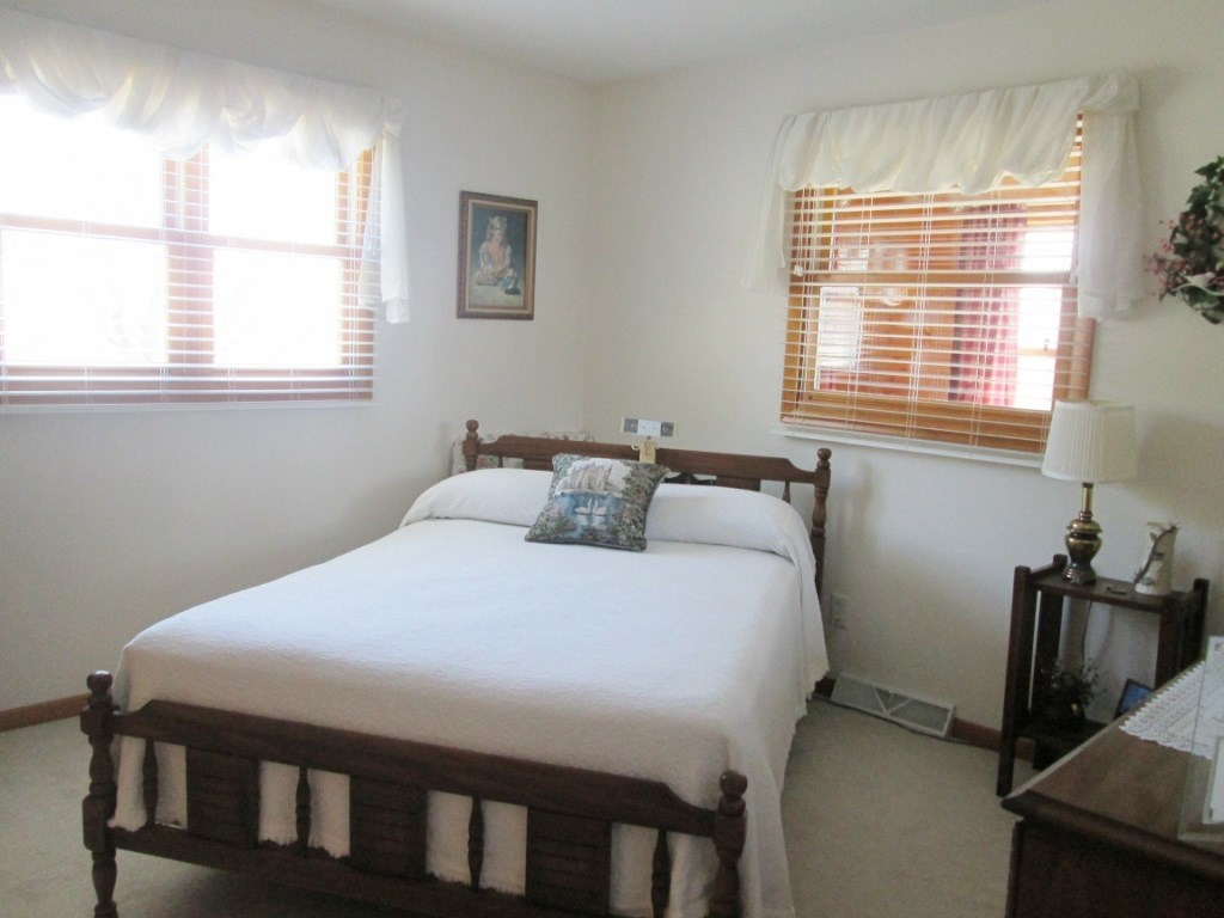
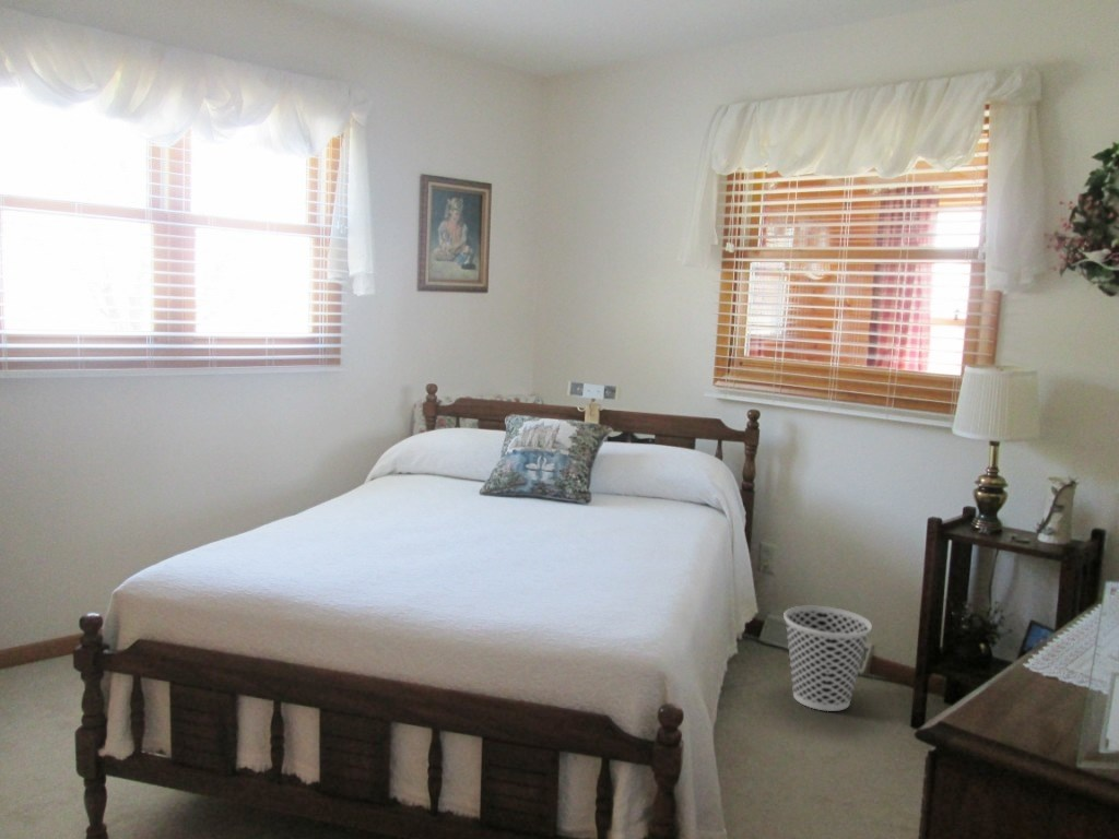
+ wastebasket [782,605,873,712]
